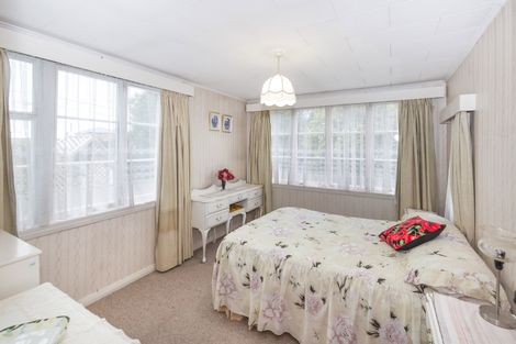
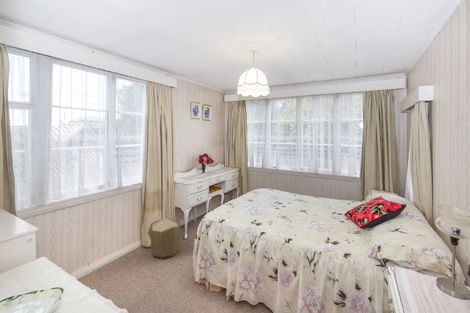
+ pouf [147,217,183,259]
